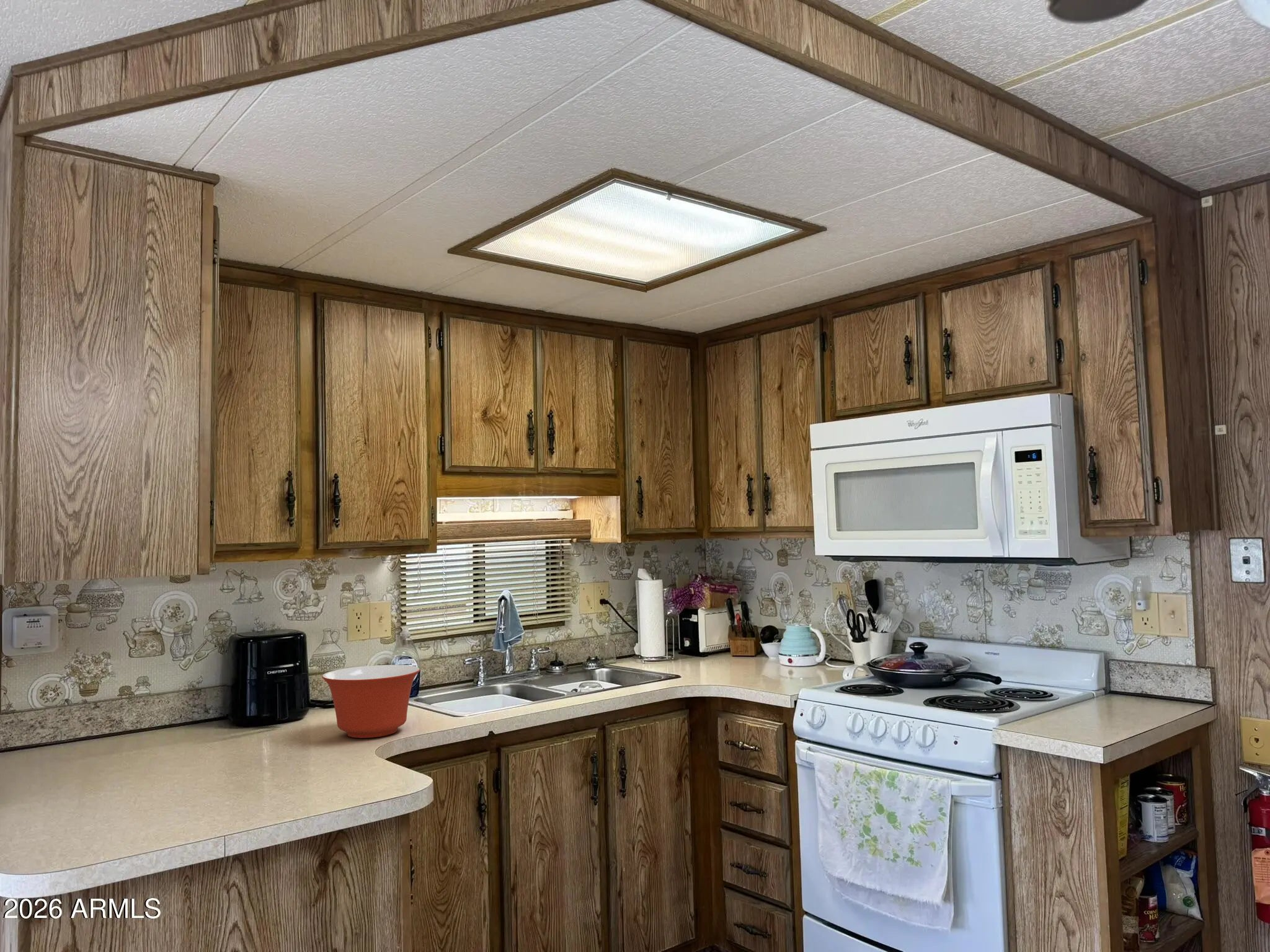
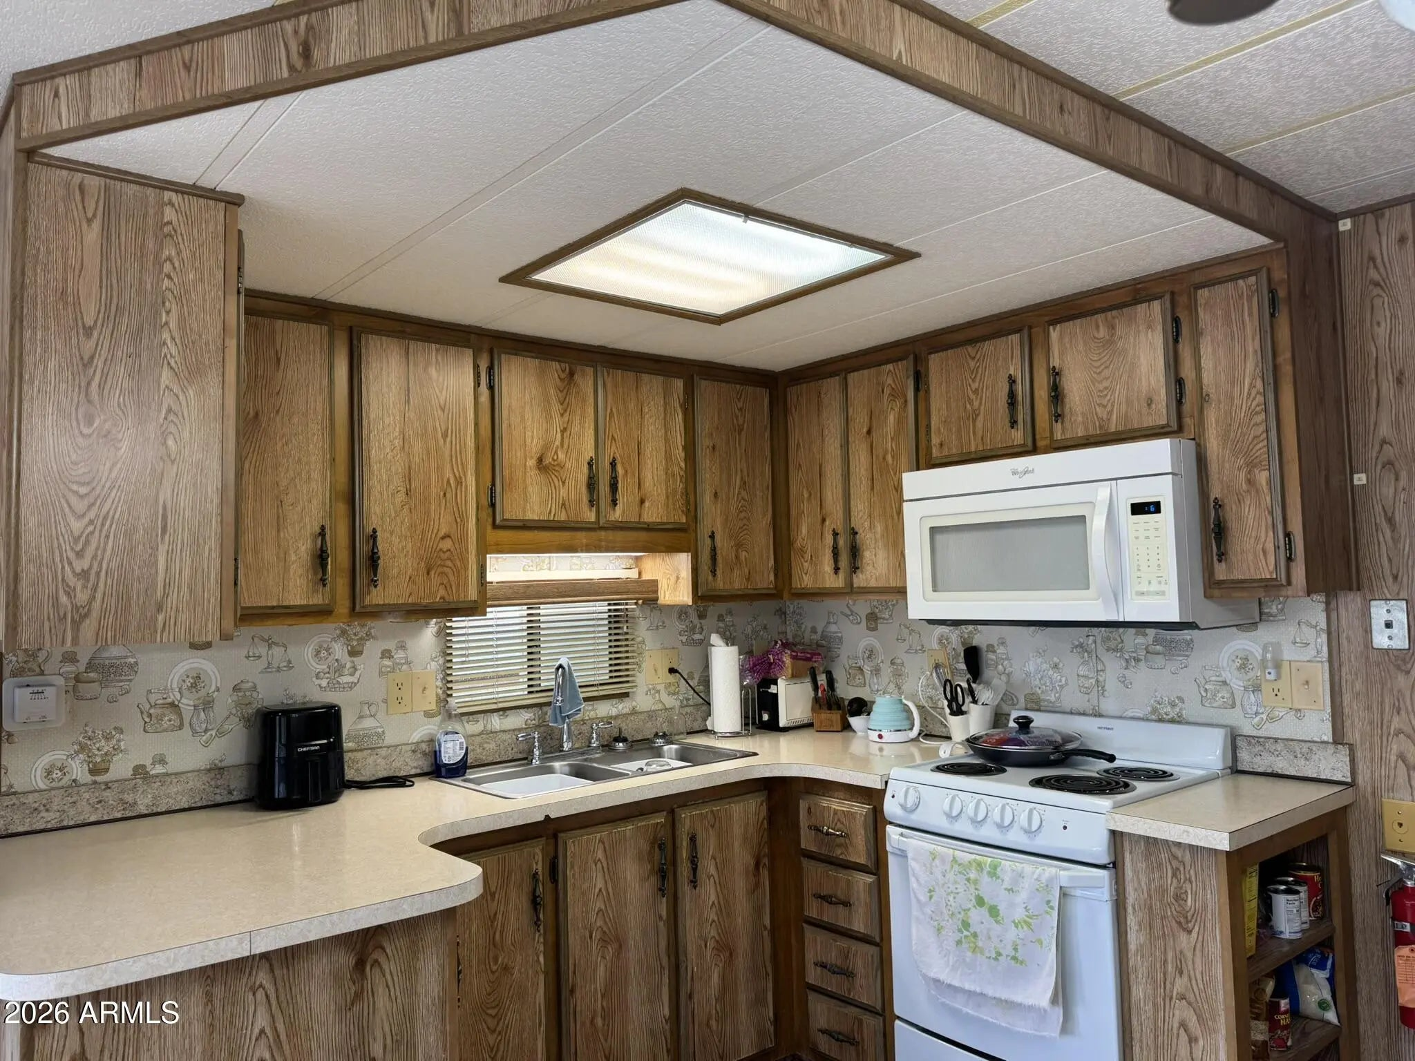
- mixing bowl [321,664,420,739]
